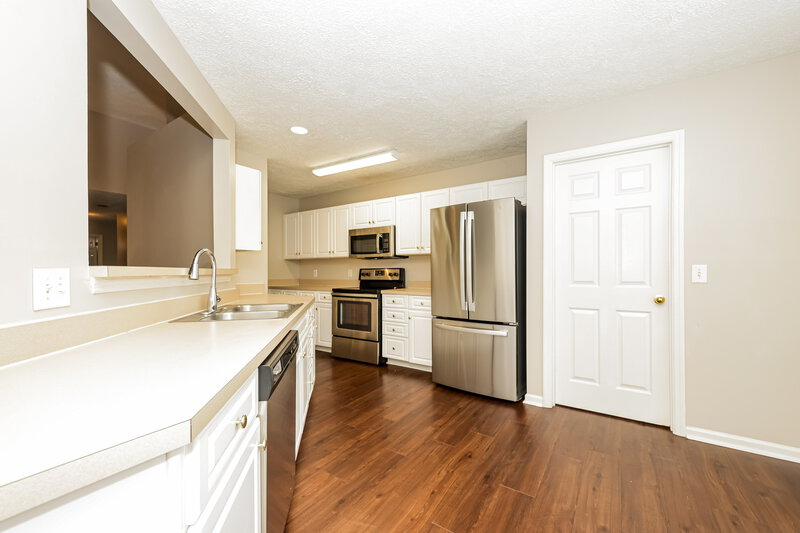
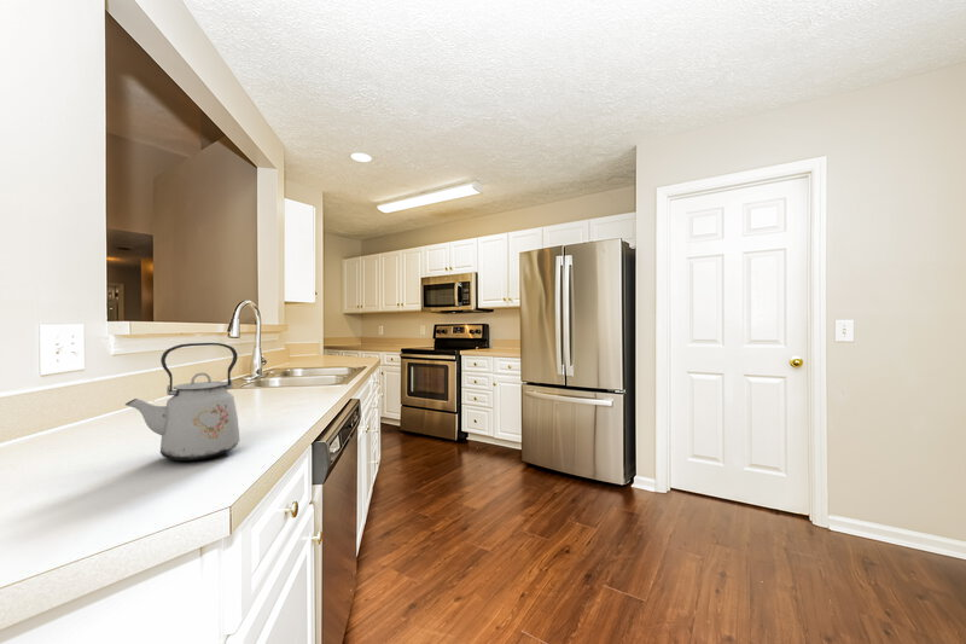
+ kettle [124,342,242,462]
